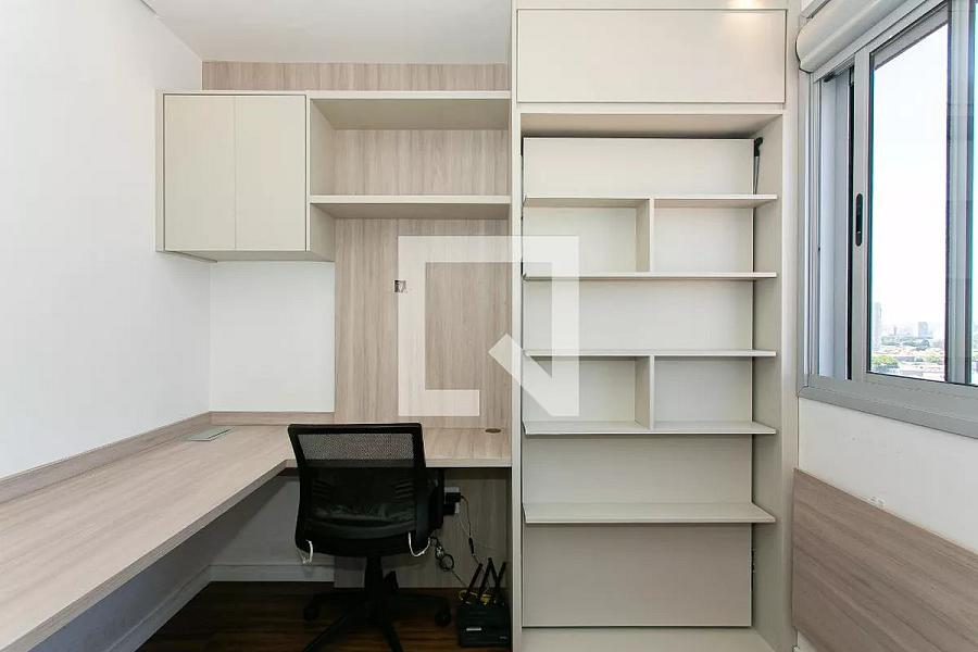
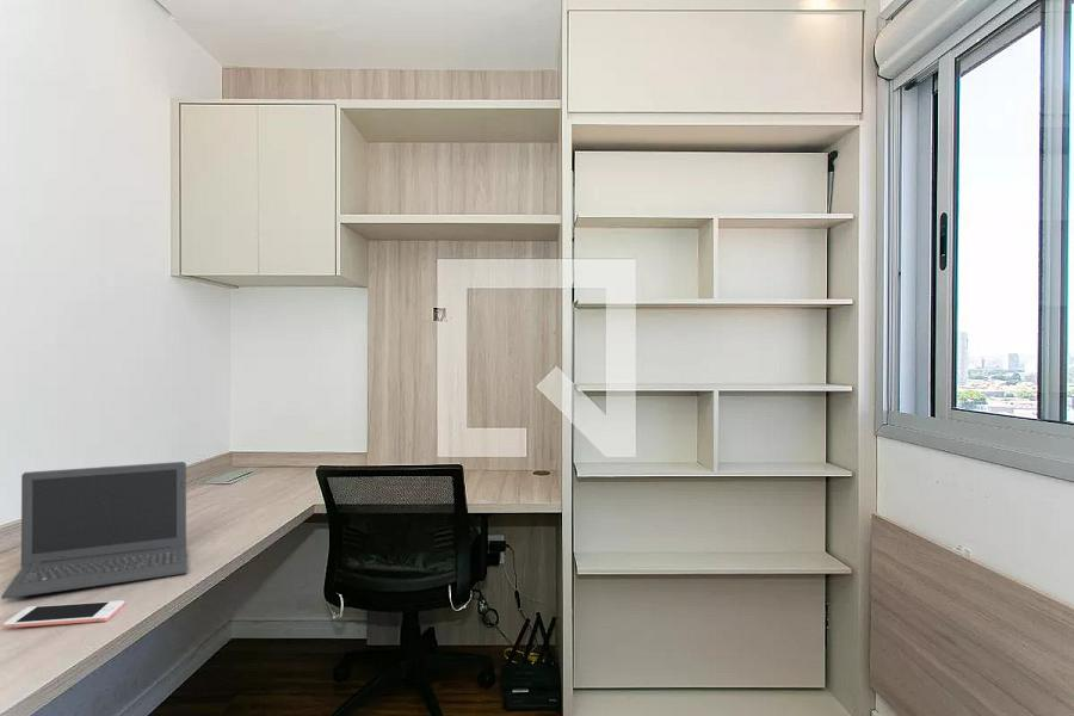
+ laptop computer [0,461,189,600]
+ cell phone [2,599,125,629]
